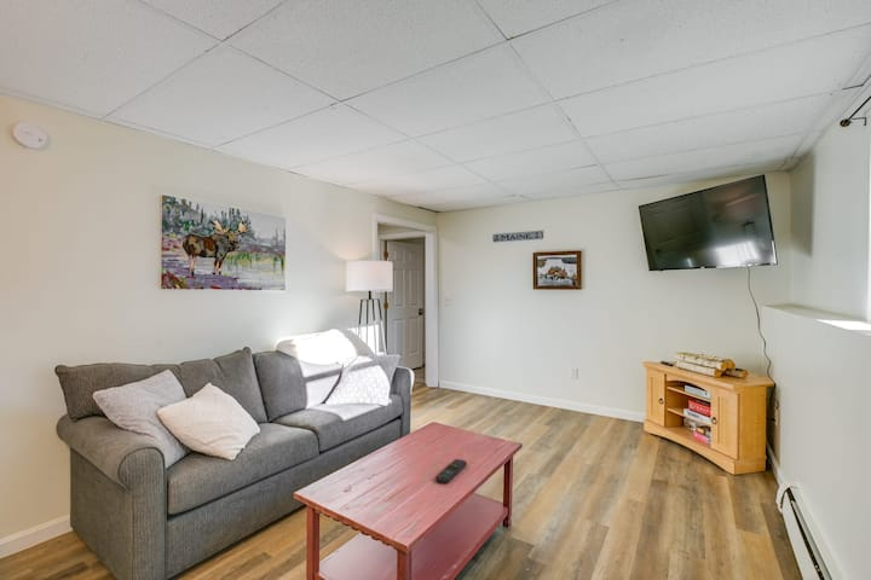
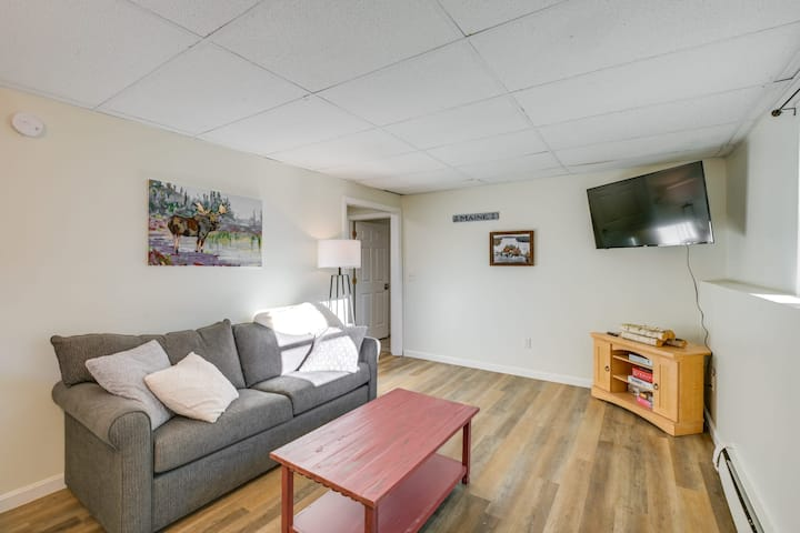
- remote control [434,458,468,485]
